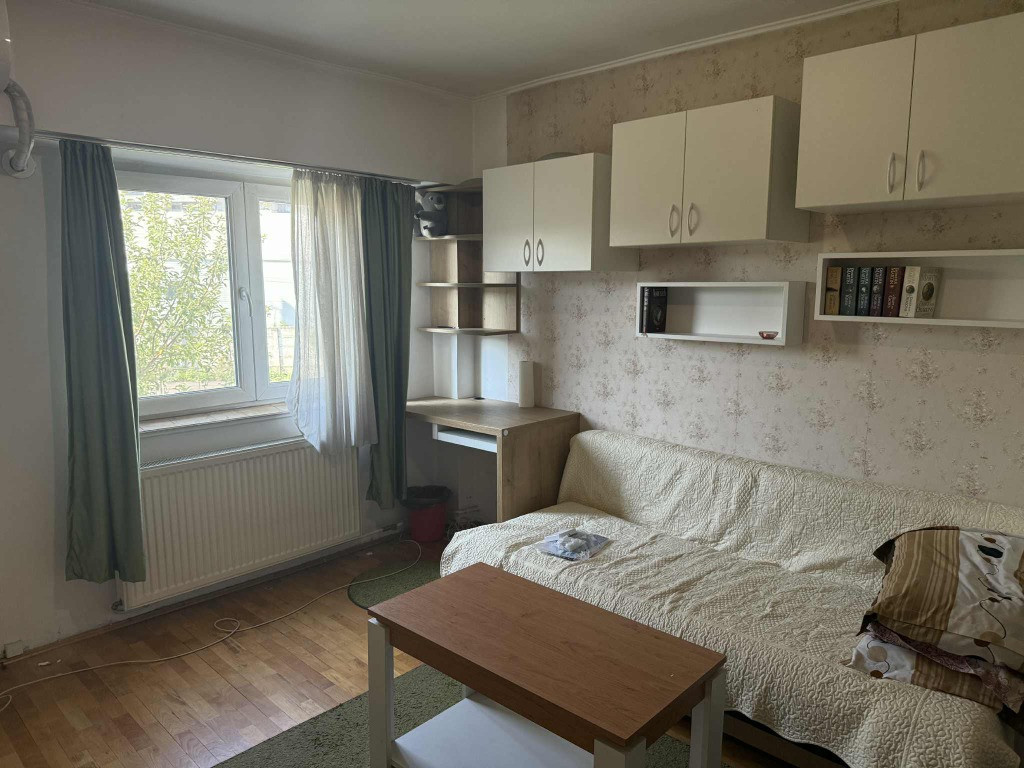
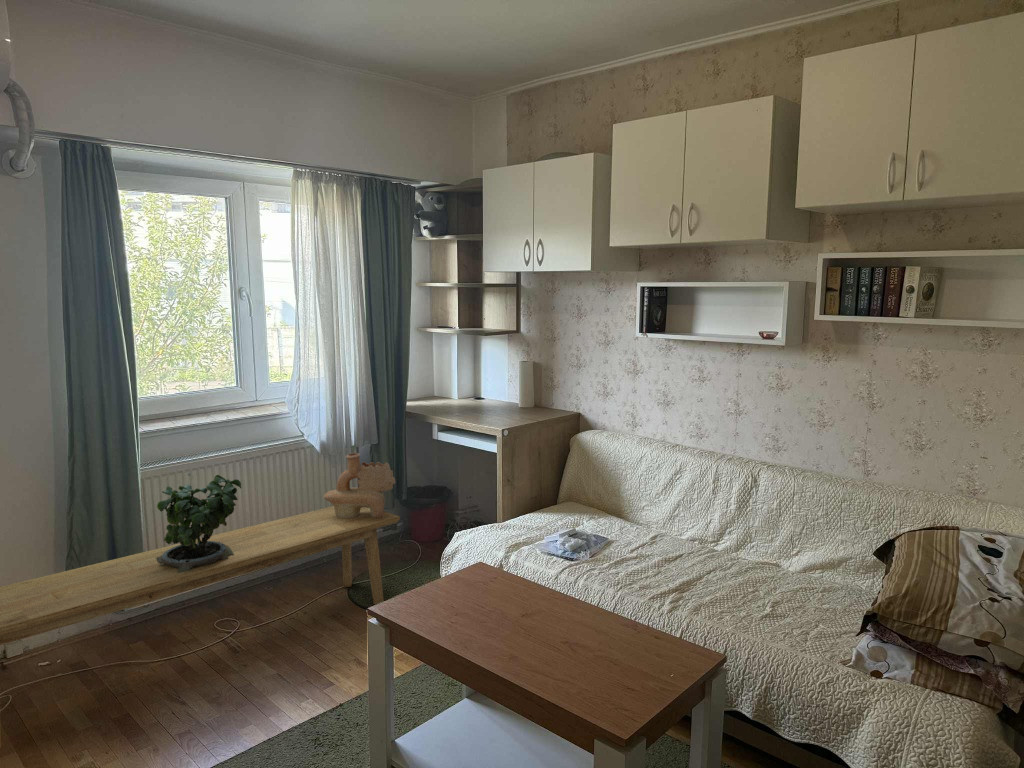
+ potted plant [156,472,242,573]
+ bench [0,505,401,646]
+ decorative vase [323,452,396,518]
